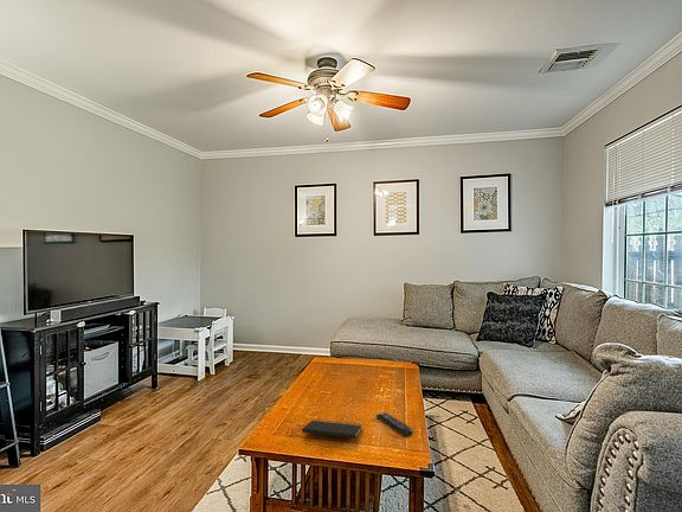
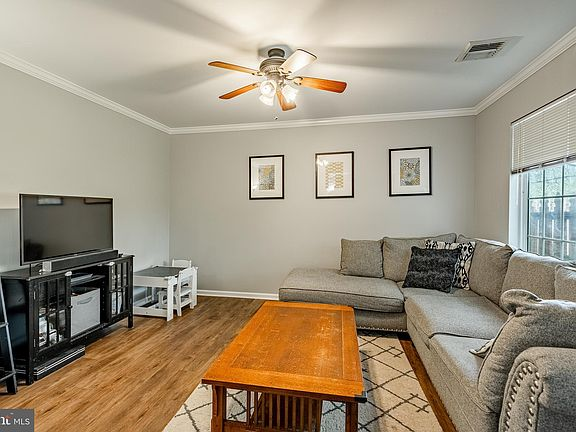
- remote control [375,411,414,437]
- notepad [301,418,363,446]
